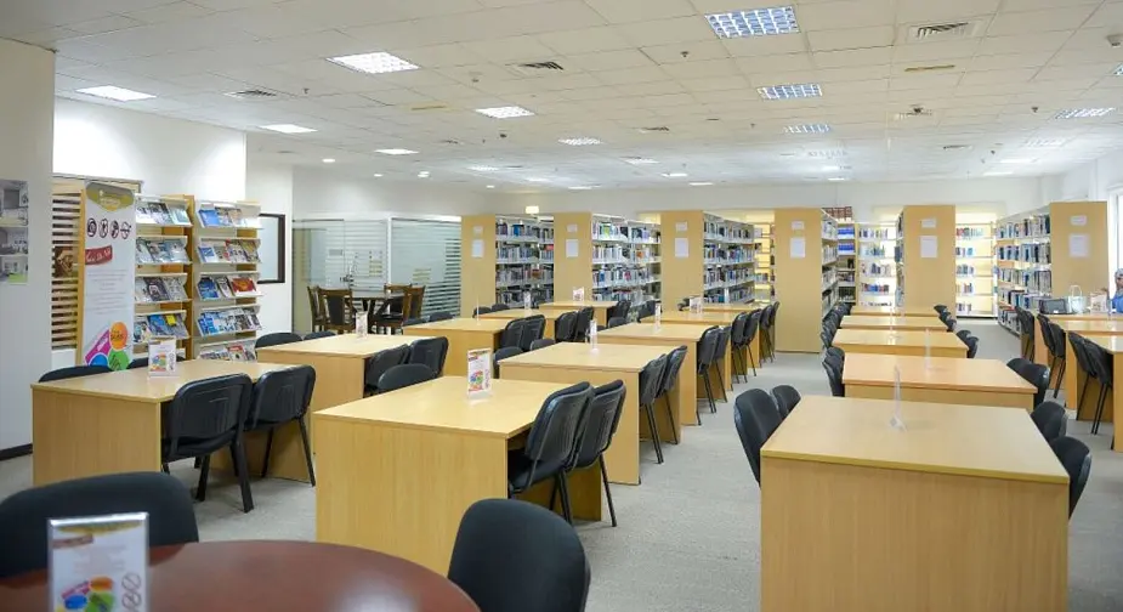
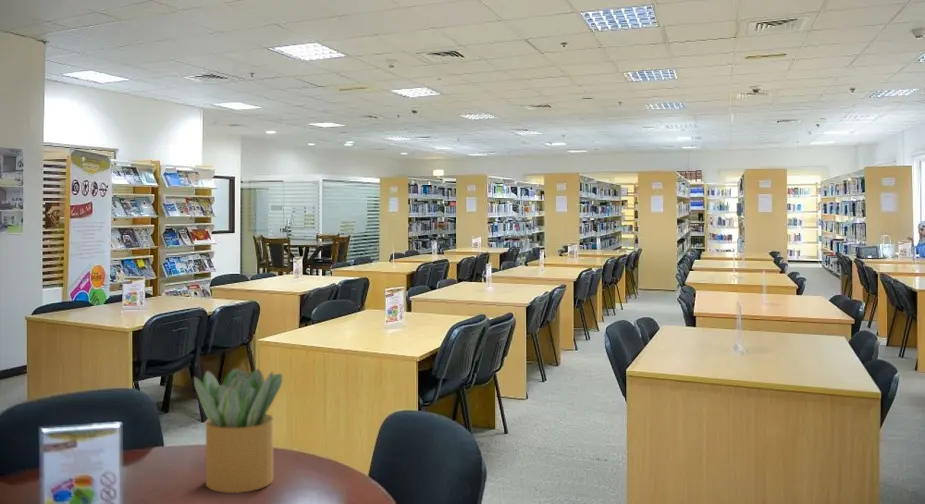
+ potted plant [193,366,283,494]
